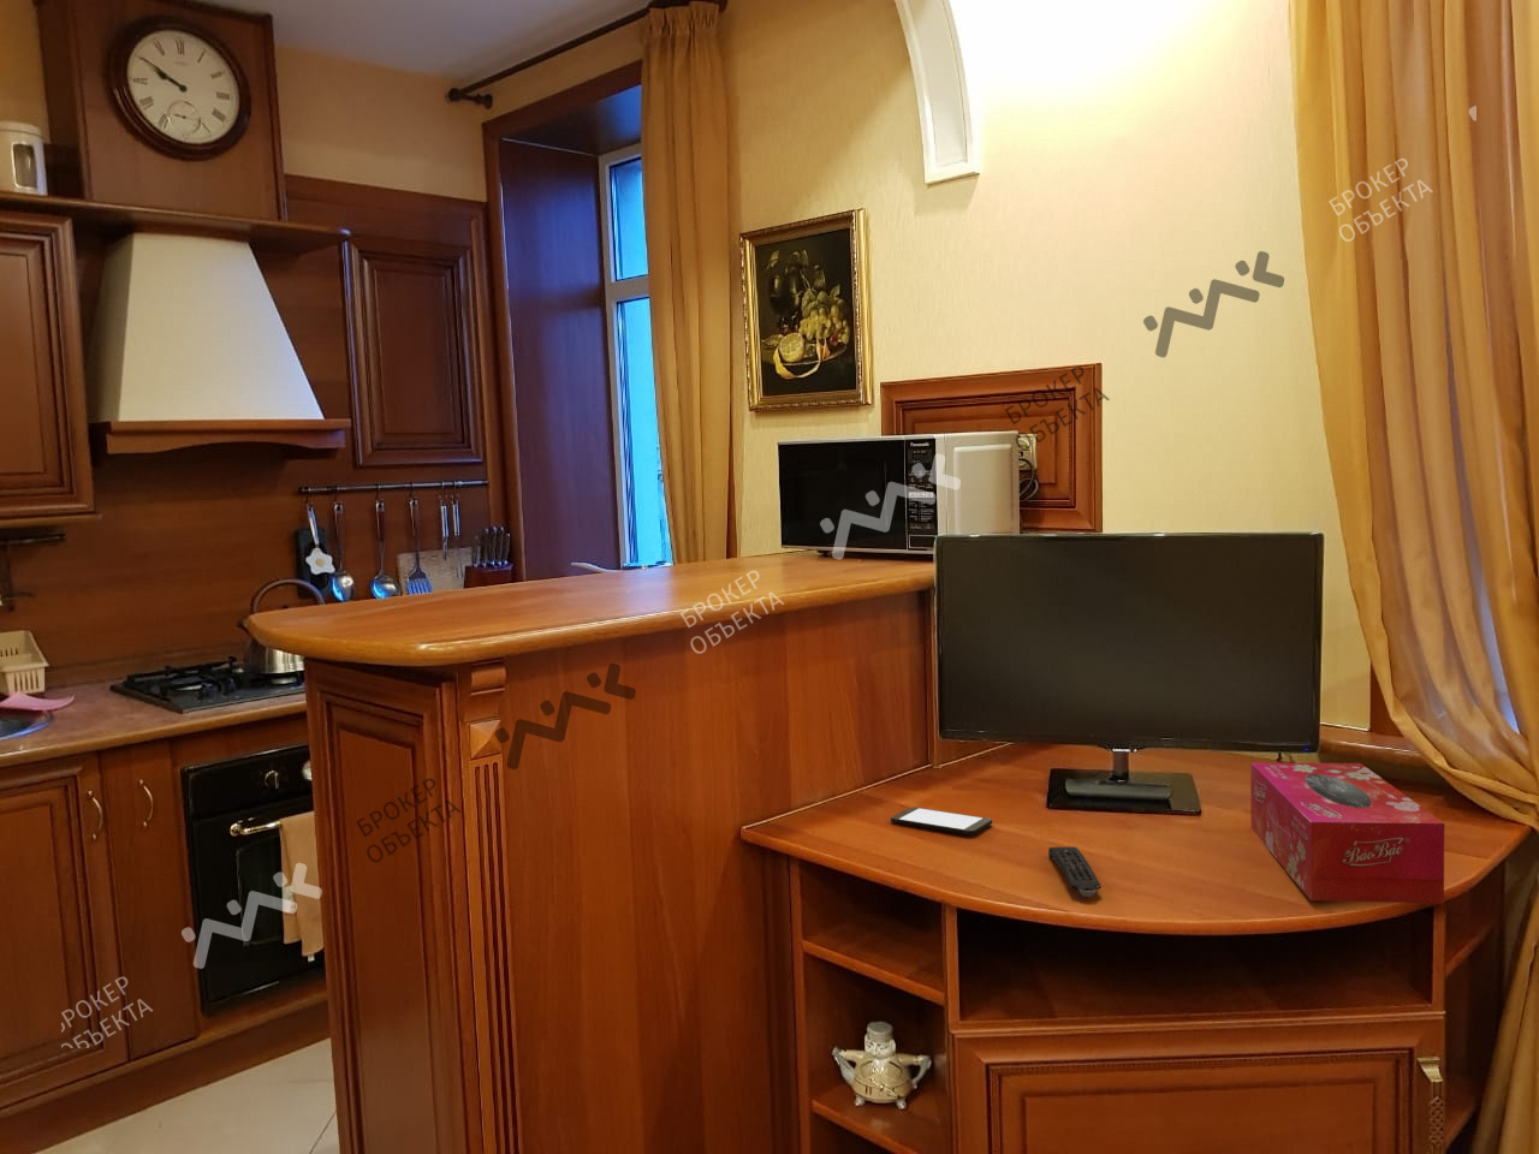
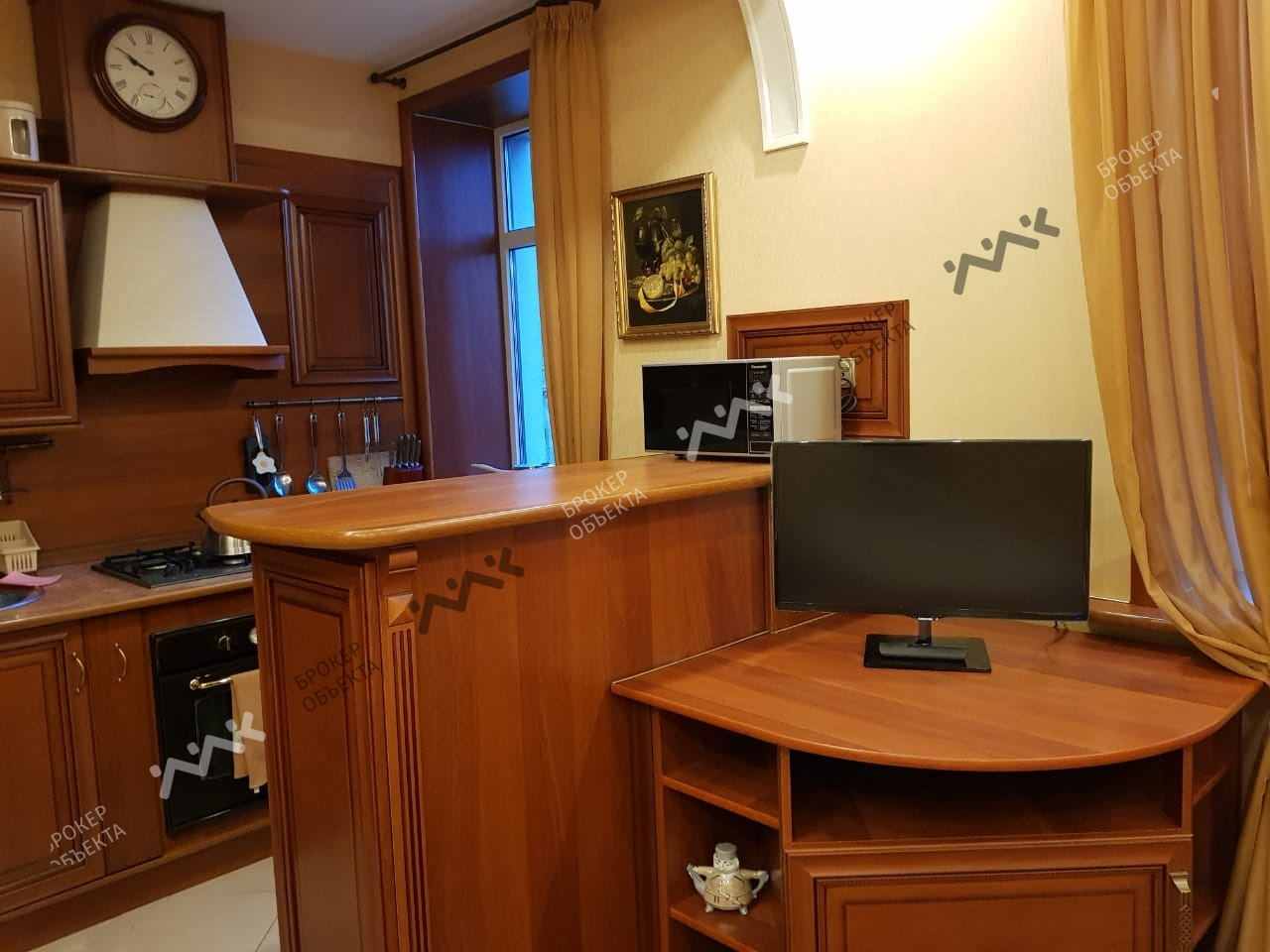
- smartphone [889,806,994,835]
- tissue box [1249,762,1446,904]
- remote control [1047,845,1103,898]
